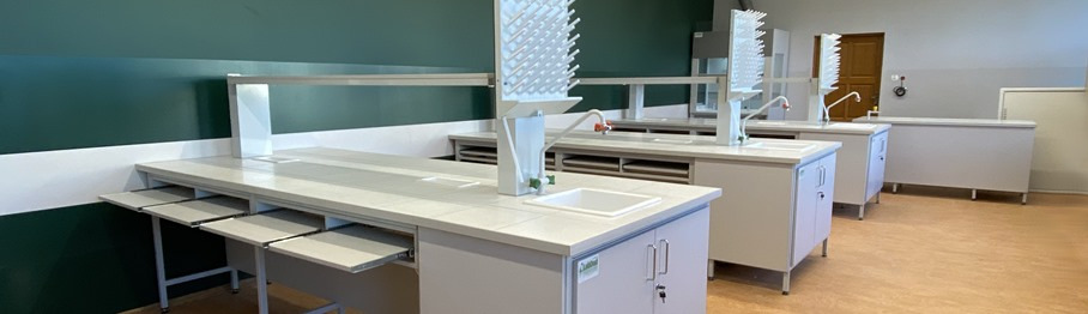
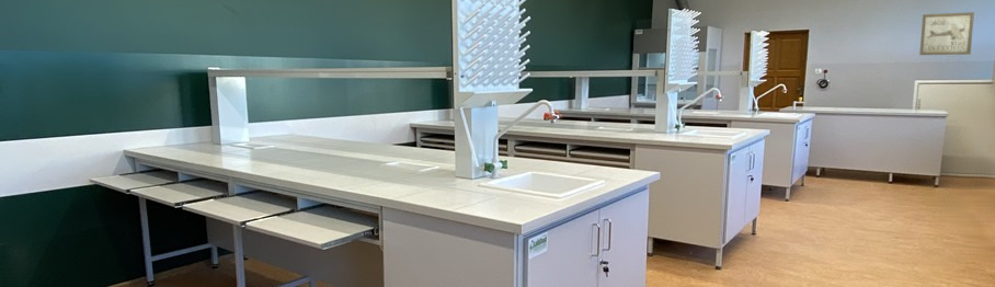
+ wall art [918,11,975,56]
